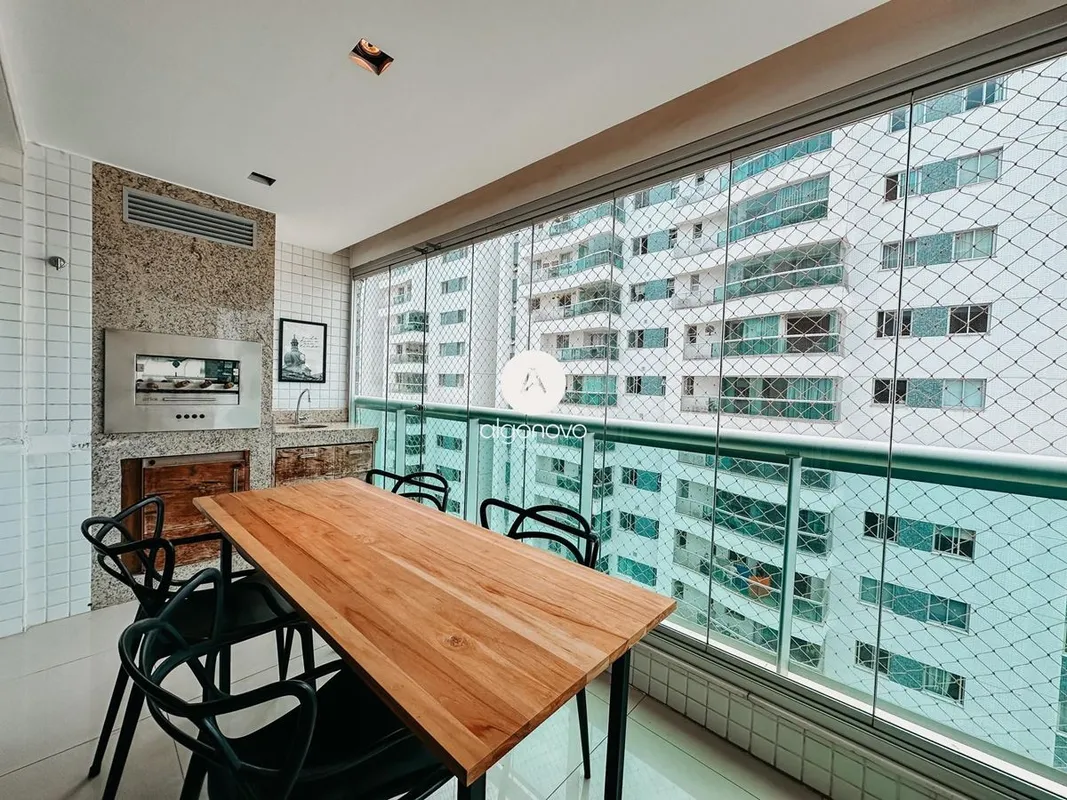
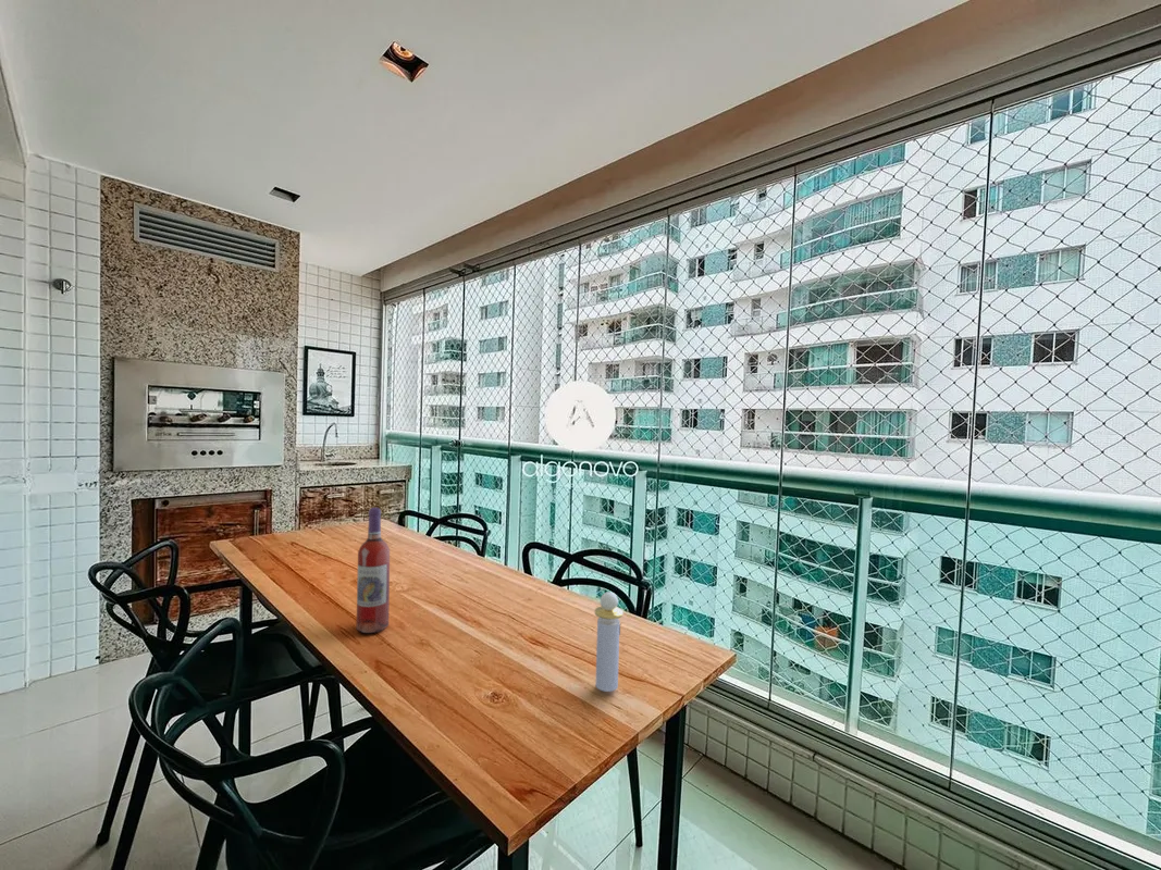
+ perfume bottle [594,591,625,693]
+ wine bottle [356,507,391,634]
